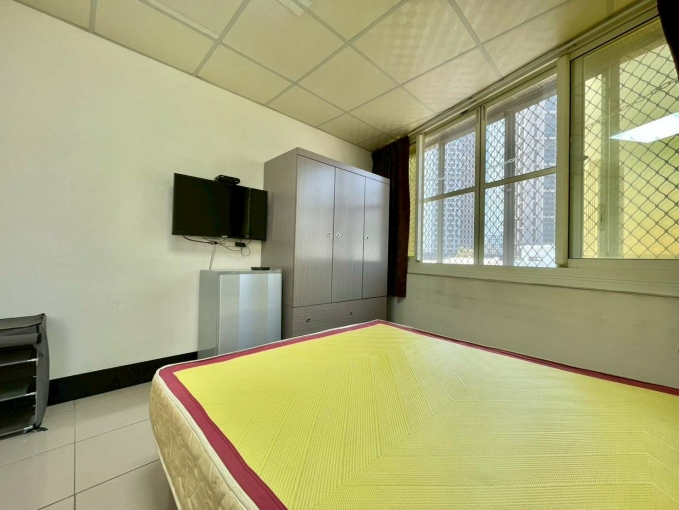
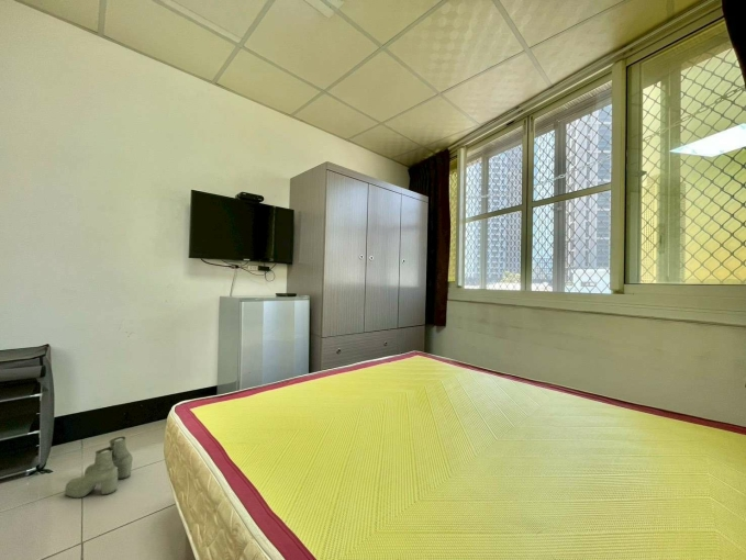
+ boots [64,436,134,500]
